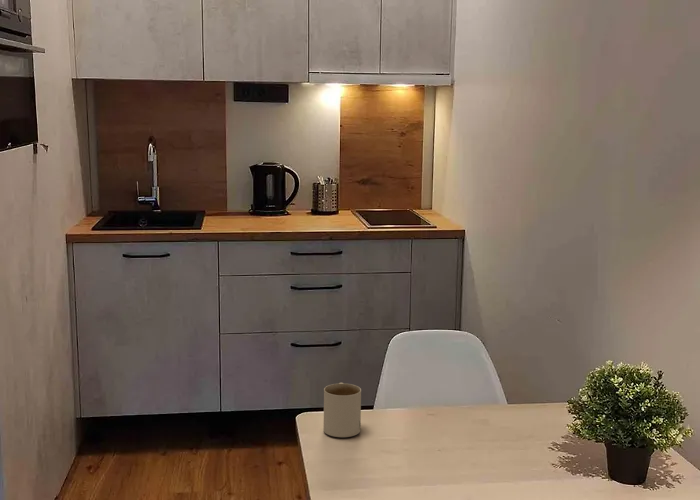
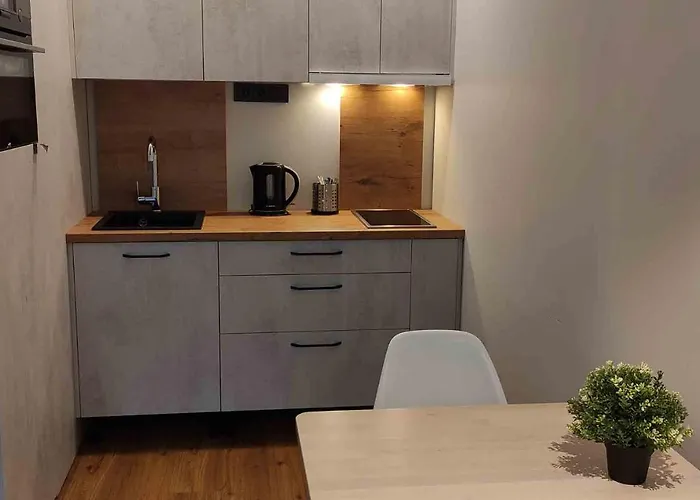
- mug [322,382,362,438]
